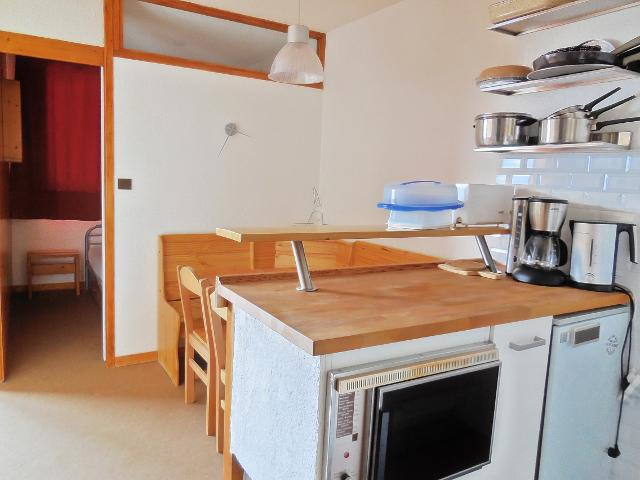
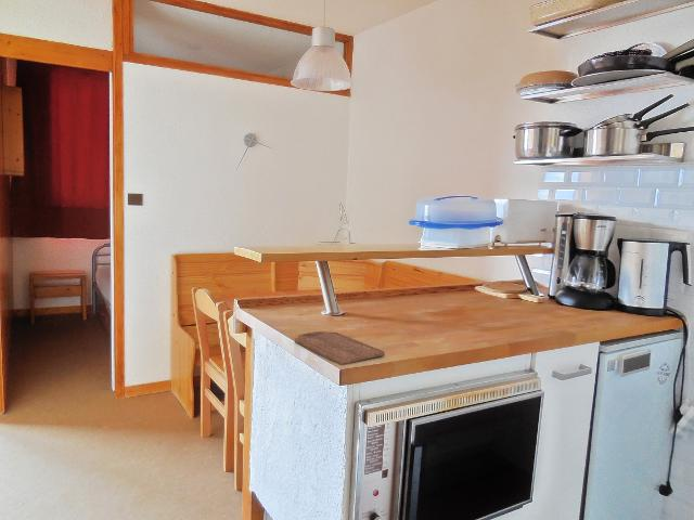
+ cutting board [294,330,386,366]
